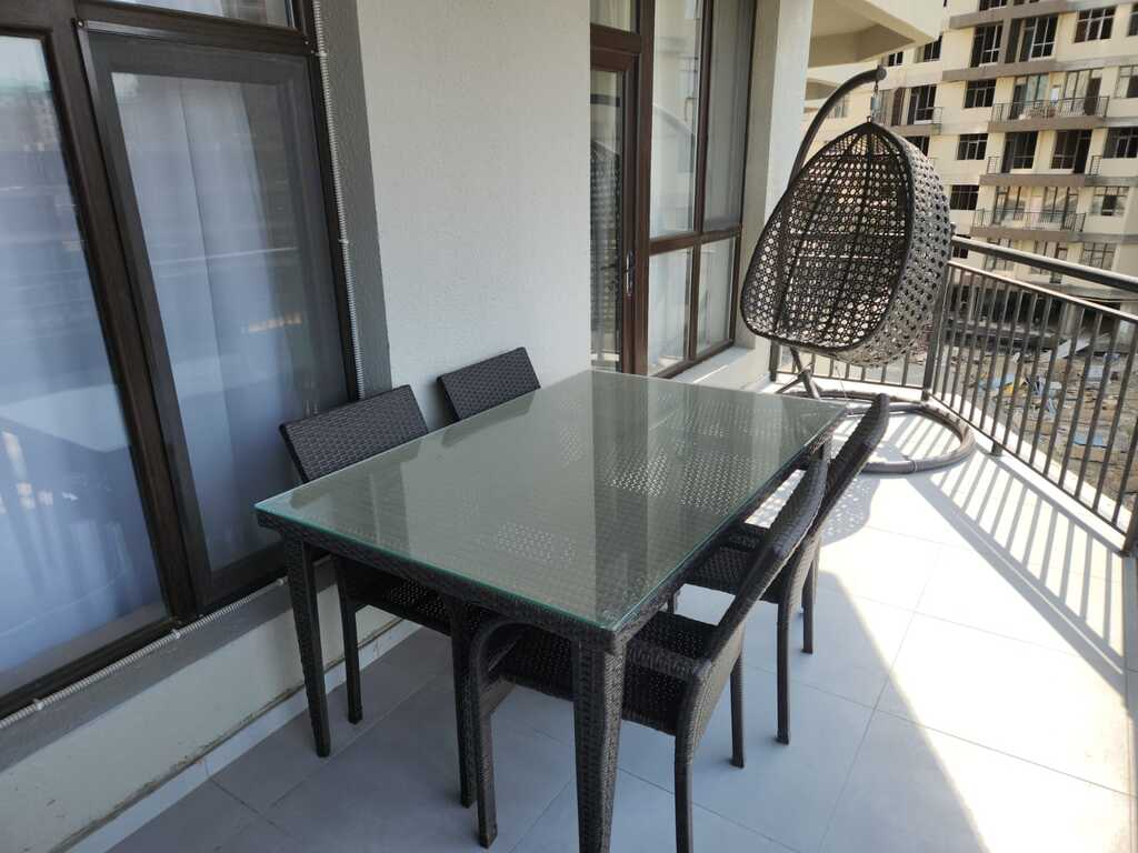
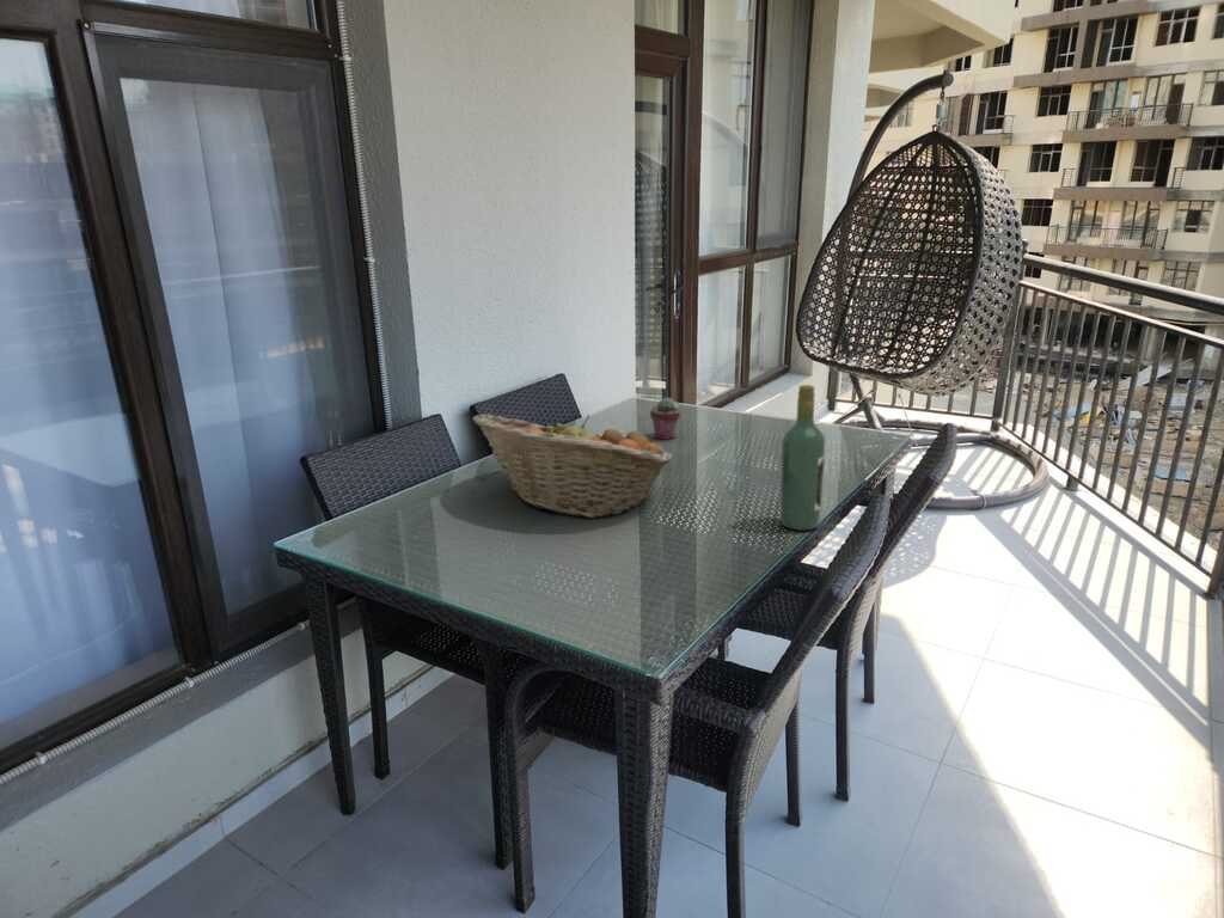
+ wine bottle [778,384,826,531]
+ fruit basket [471,414,674,519]
+ potted succulent [649,397,681,440]
